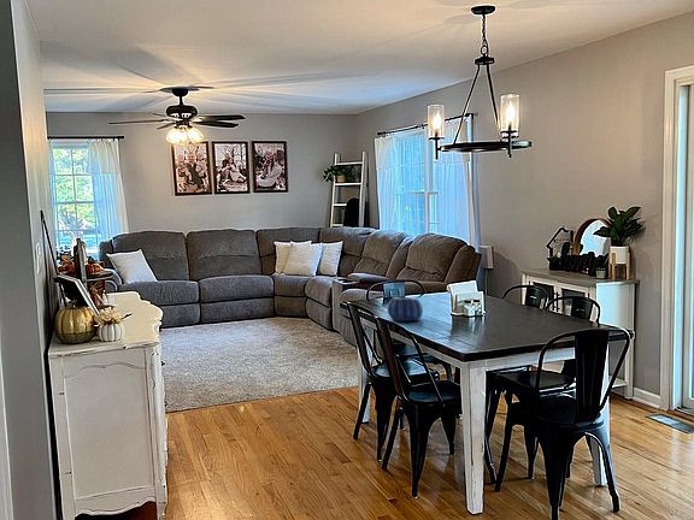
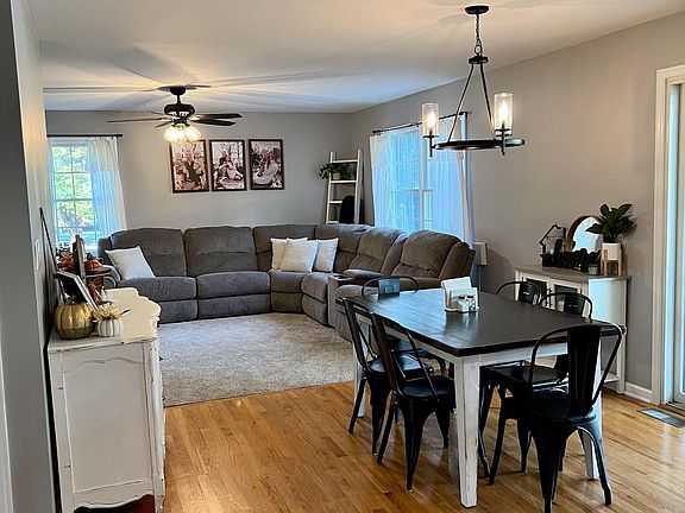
- decorative bowl [387,296,424,323]
